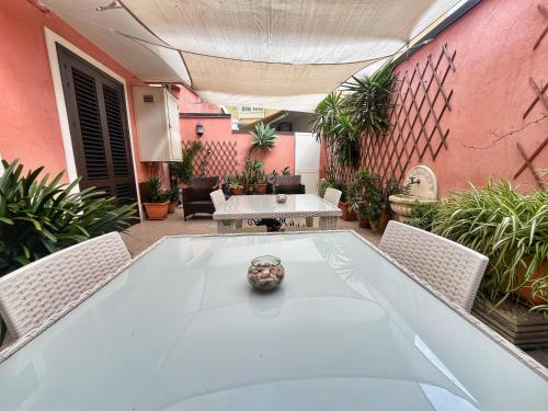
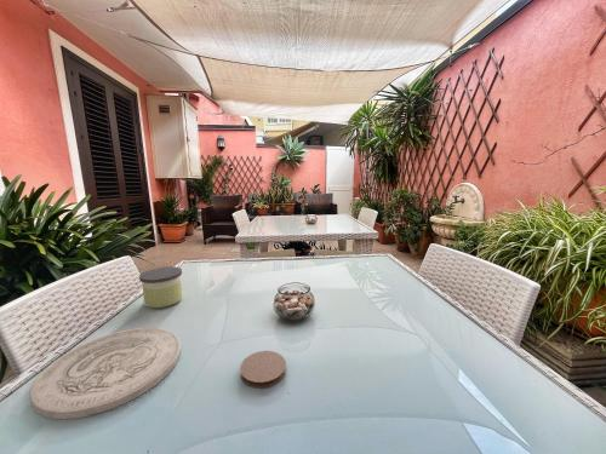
+ candle [138,265,183,309]
+ coaster [239,350,287,390]
+ plate [29,326,182,420]
